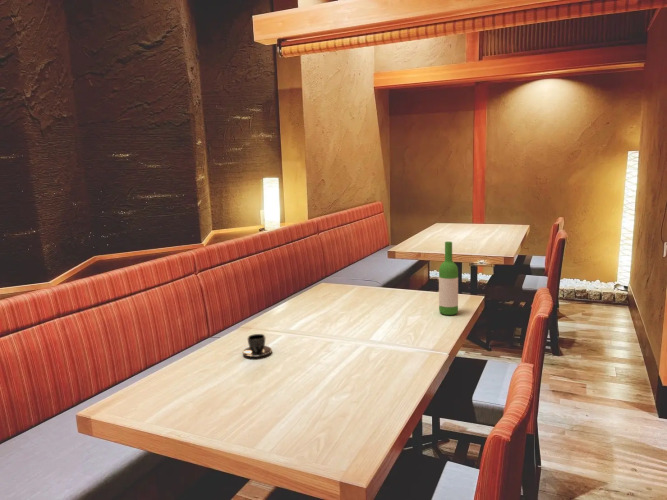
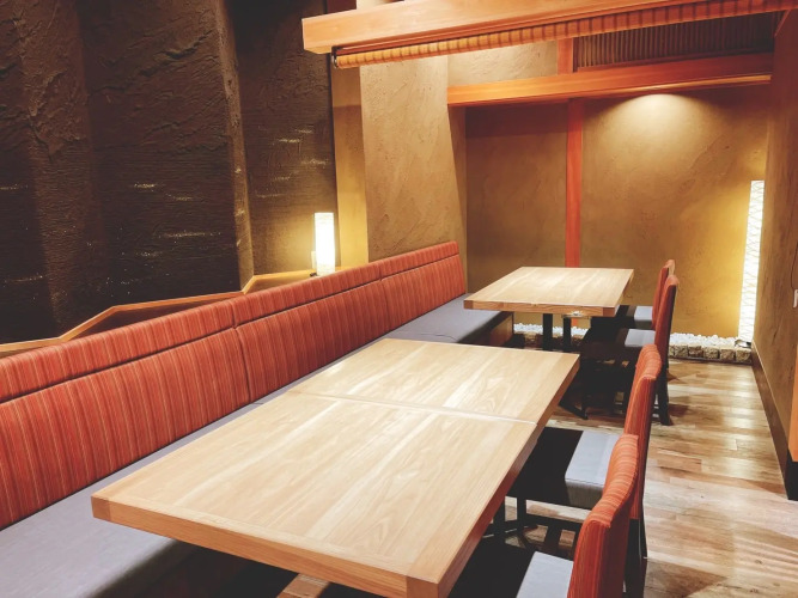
- wine bottle [438,241,459,316]
- teacup [242,333,273,358]
